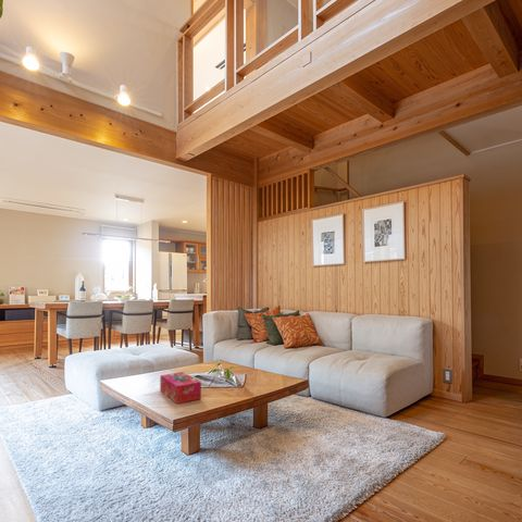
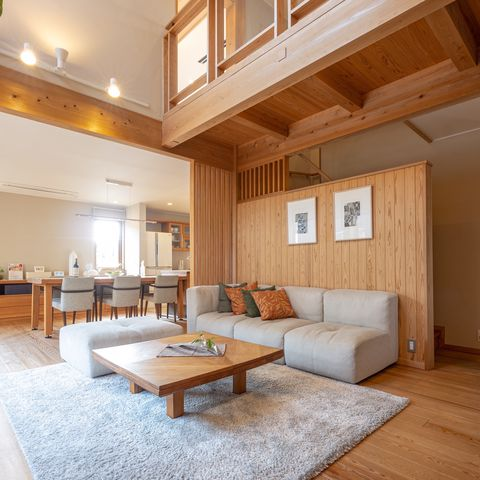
- tissue box [159,371,202,405]
